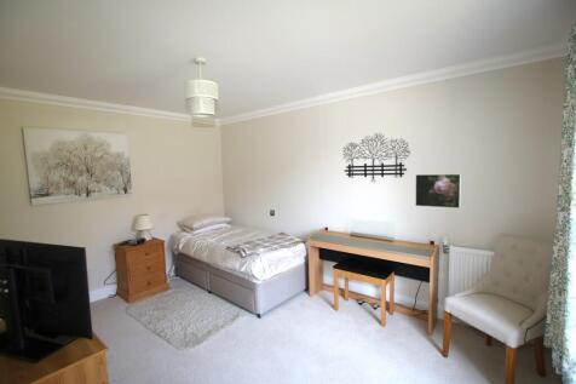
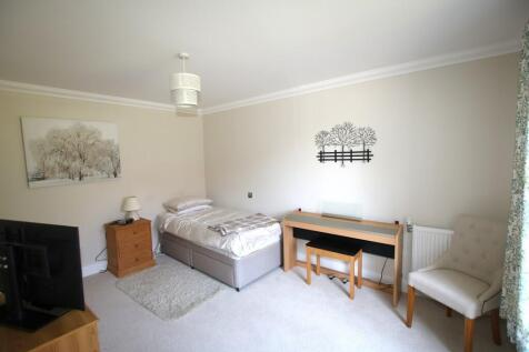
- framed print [414,173,462,210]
